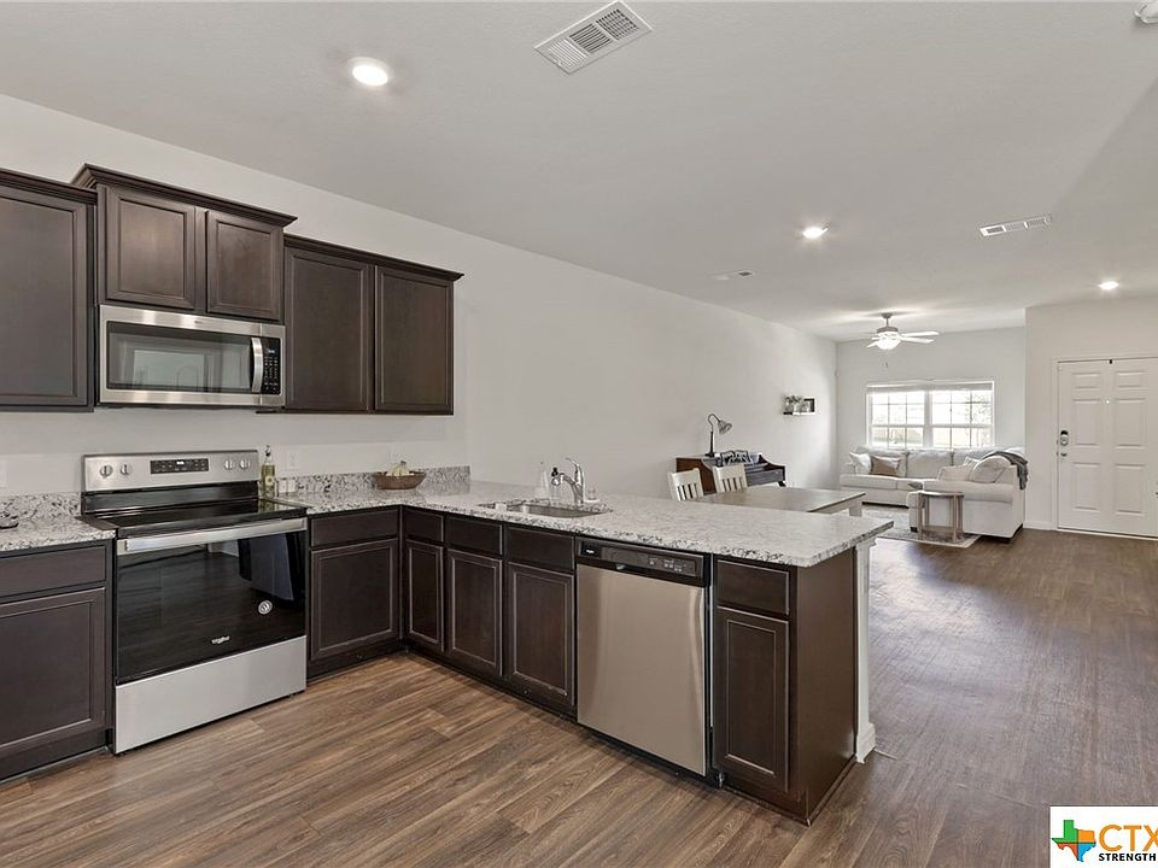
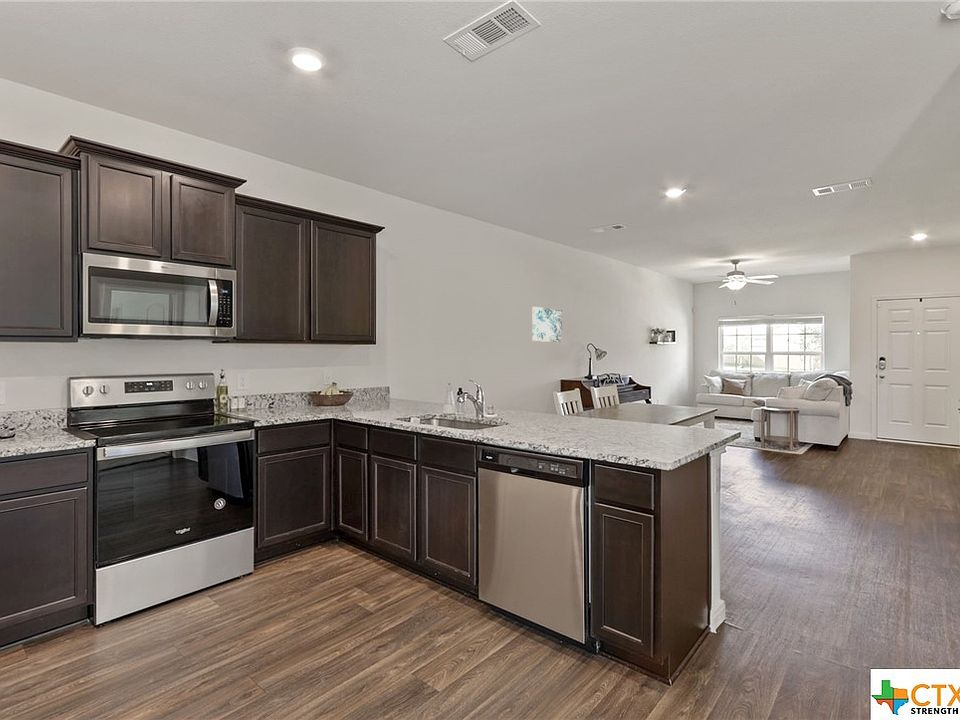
+ wall art [531,306,563,343]
